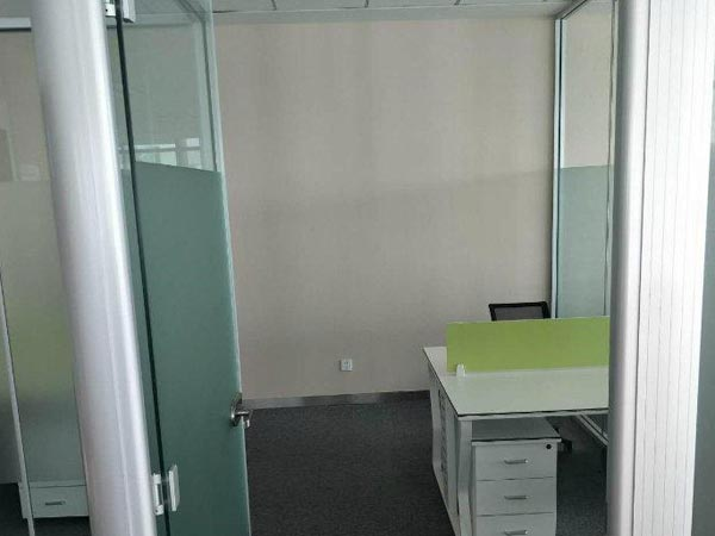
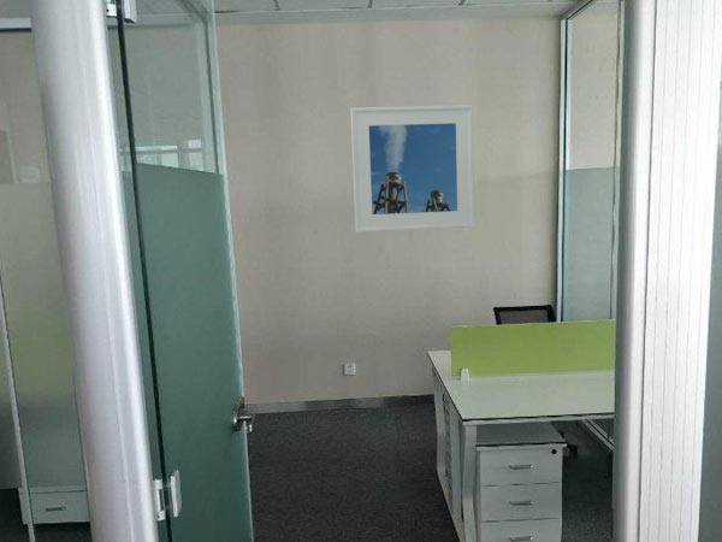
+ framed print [350,104,475,234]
